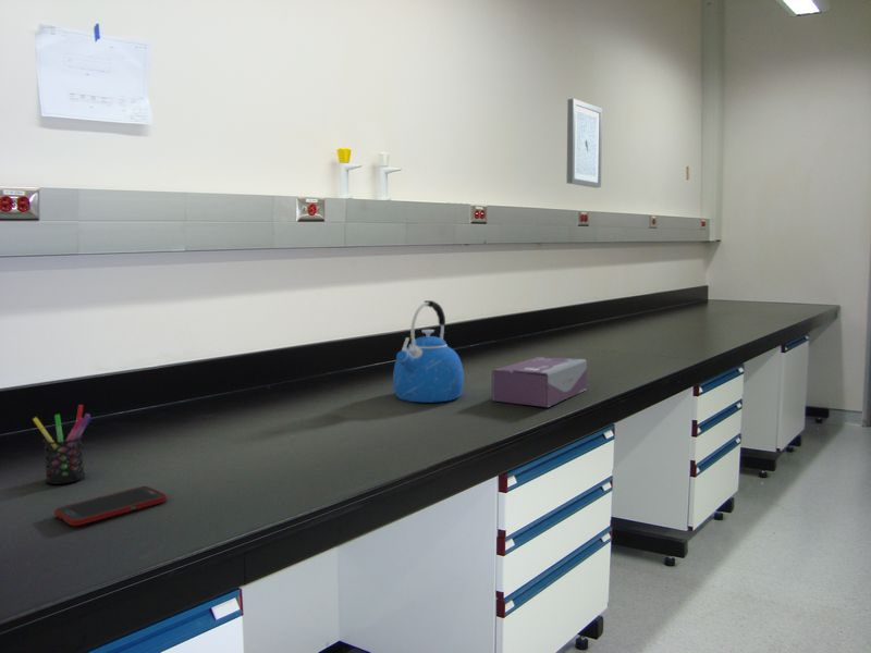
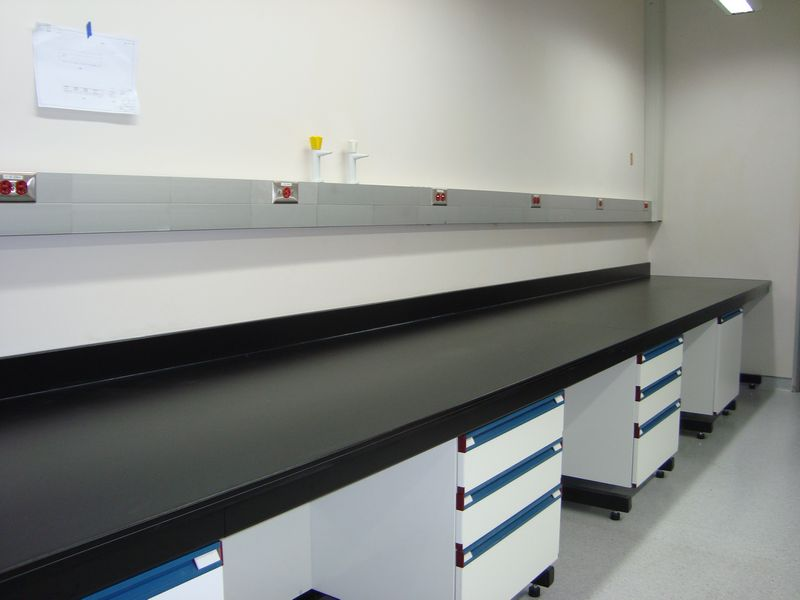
- pen holder [32,404,93,485]
- cell phone [53,485,169,527]
- kettle [392,299,465,404]
- wall art [566,97,603,189]
- tissue box [491,356,588,408]
